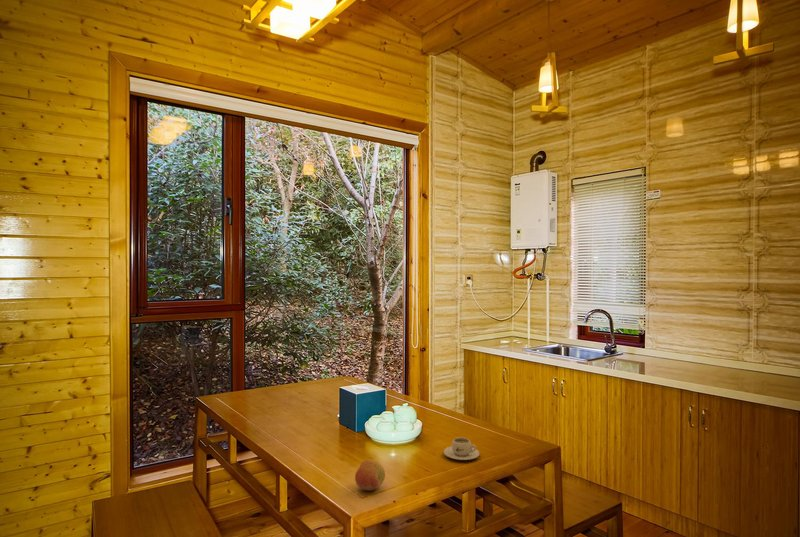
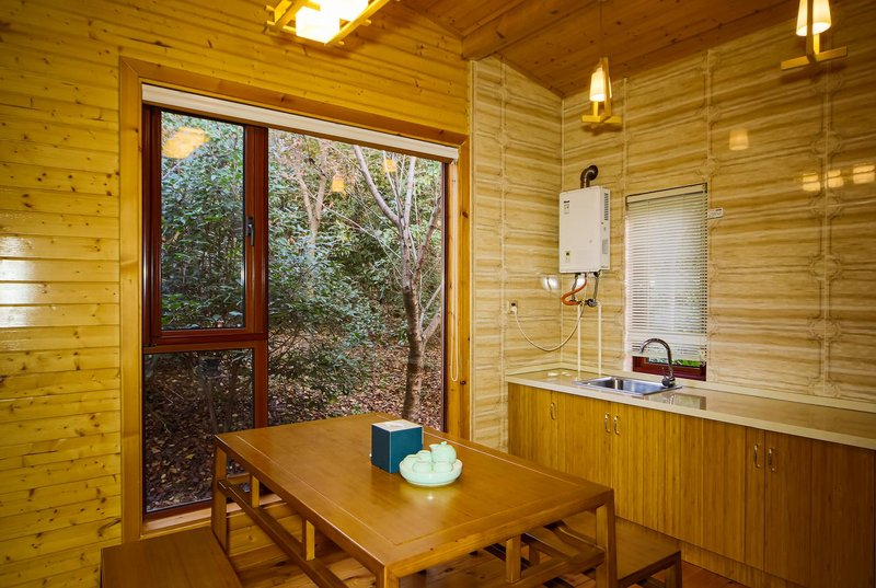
- fruit [354,459,386,492]
- teacup [443,437,481,461]
